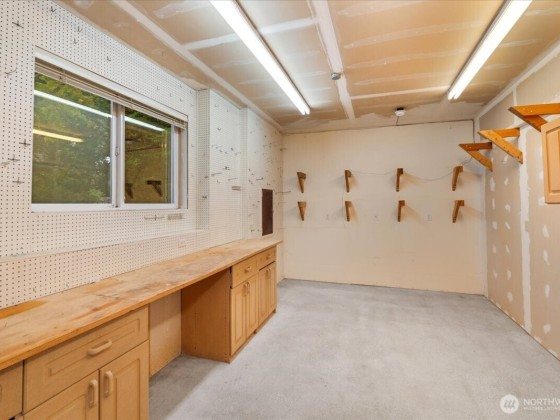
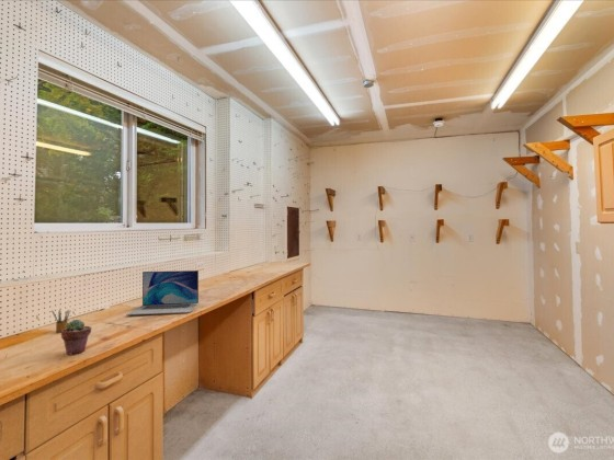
+ pencil box [50,308,71,333]
+ laptop [125,269,200,317]
+ potted succulent [60,319,92,356]
